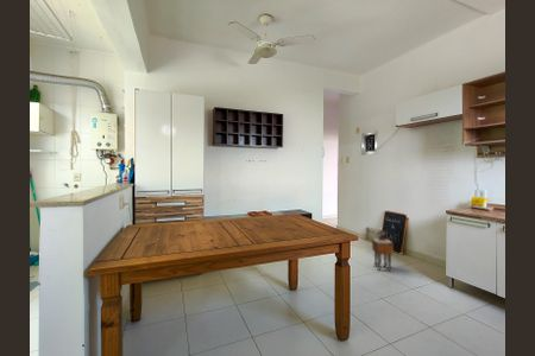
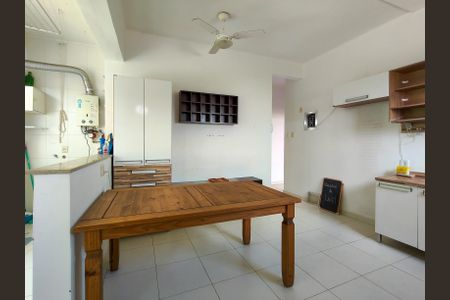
- stool [371,229,395,272]
